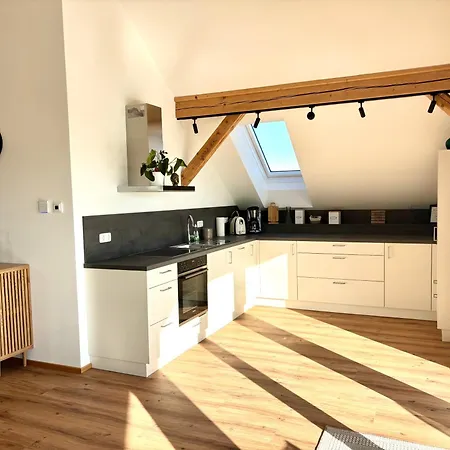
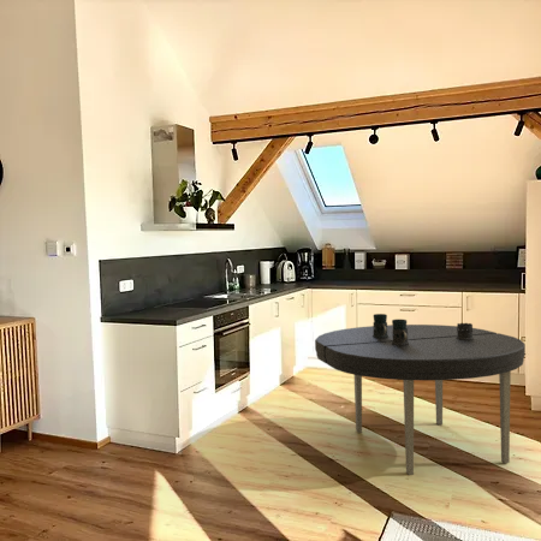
+ dining table [314,313,527,476]
